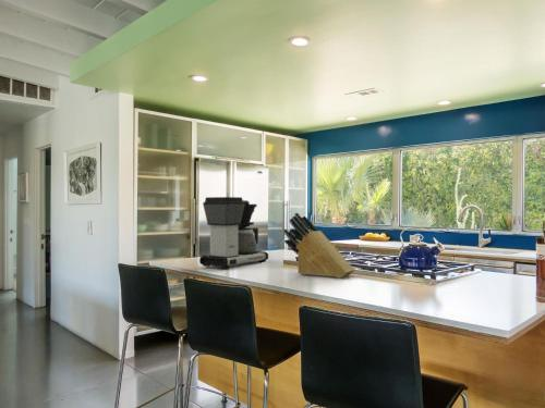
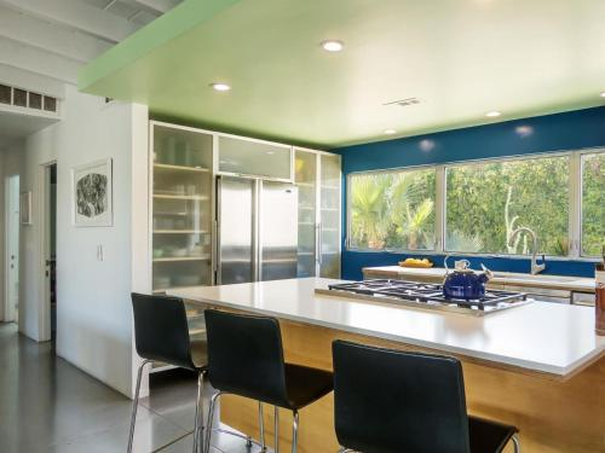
- coffee maker [198,196,269,270]
- knife block [282,212,355,279]
